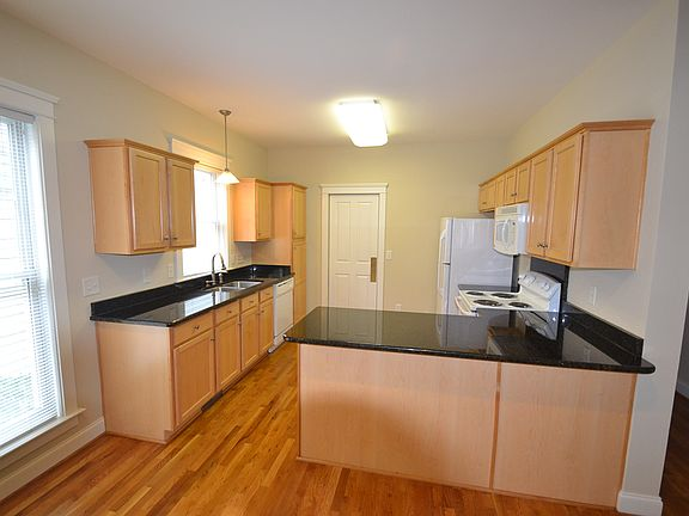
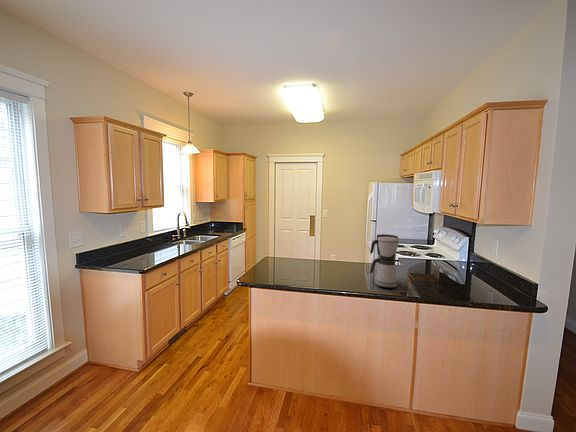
+ coffee maker [369,233,400,290]
